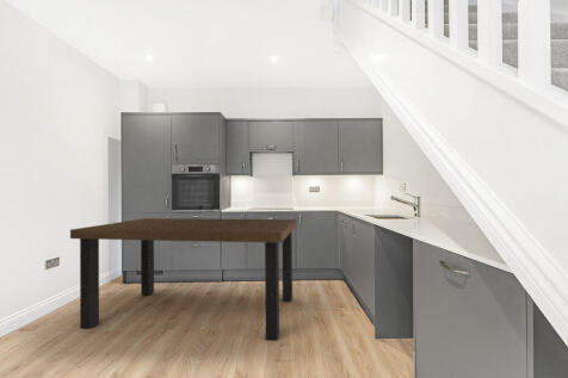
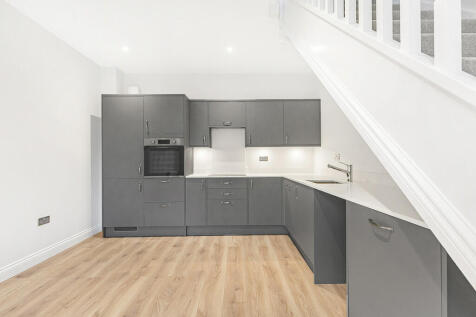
- dining table [69,217,298,342]
